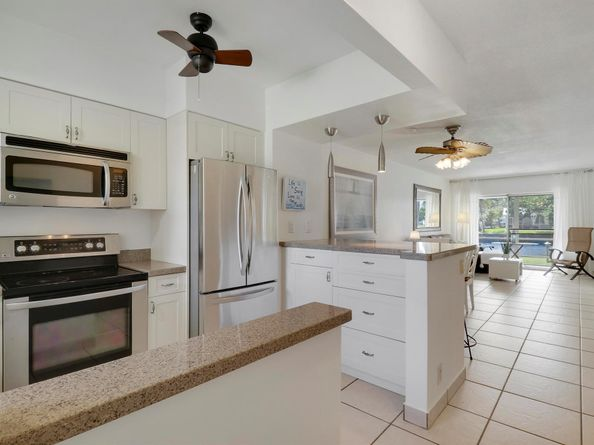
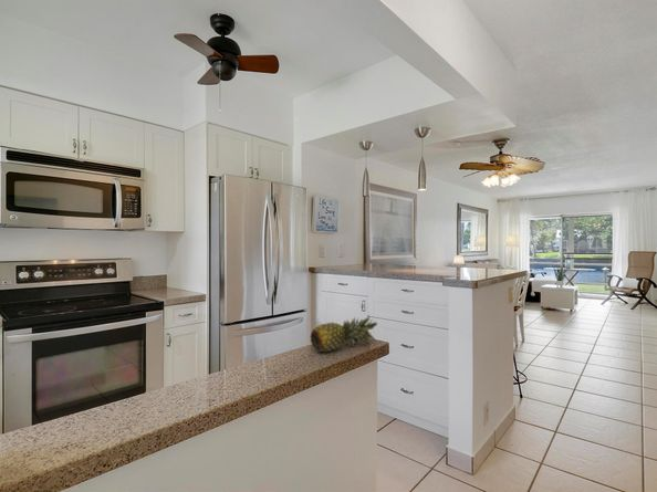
+ fruit [310,314,378,353]
